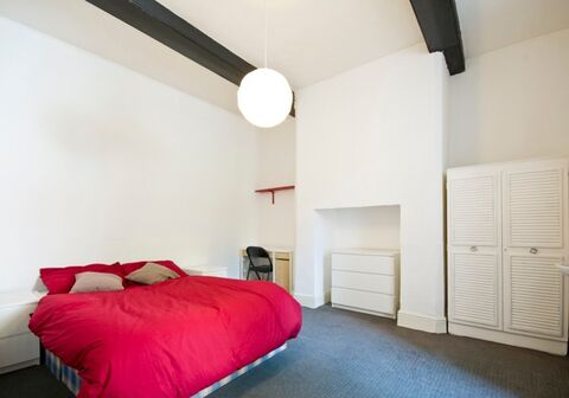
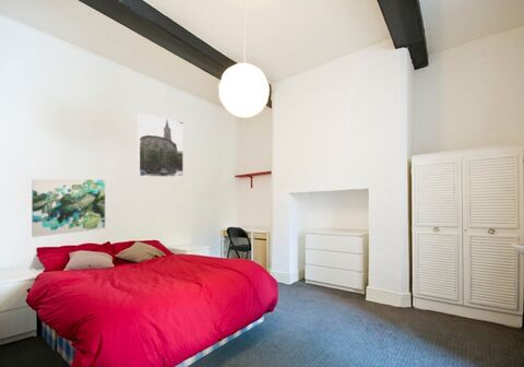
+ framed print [138,113,184,178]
+ wall art [31,178,106,238]
